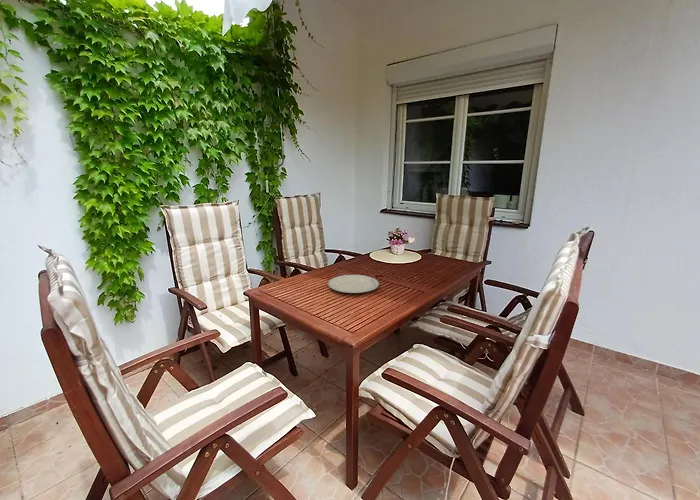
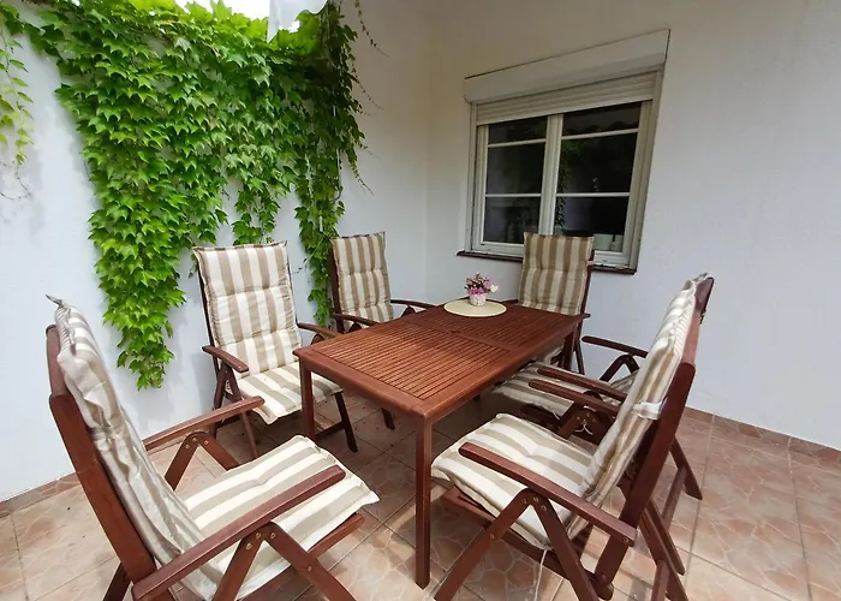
- chinaware [327,274,380,294]
